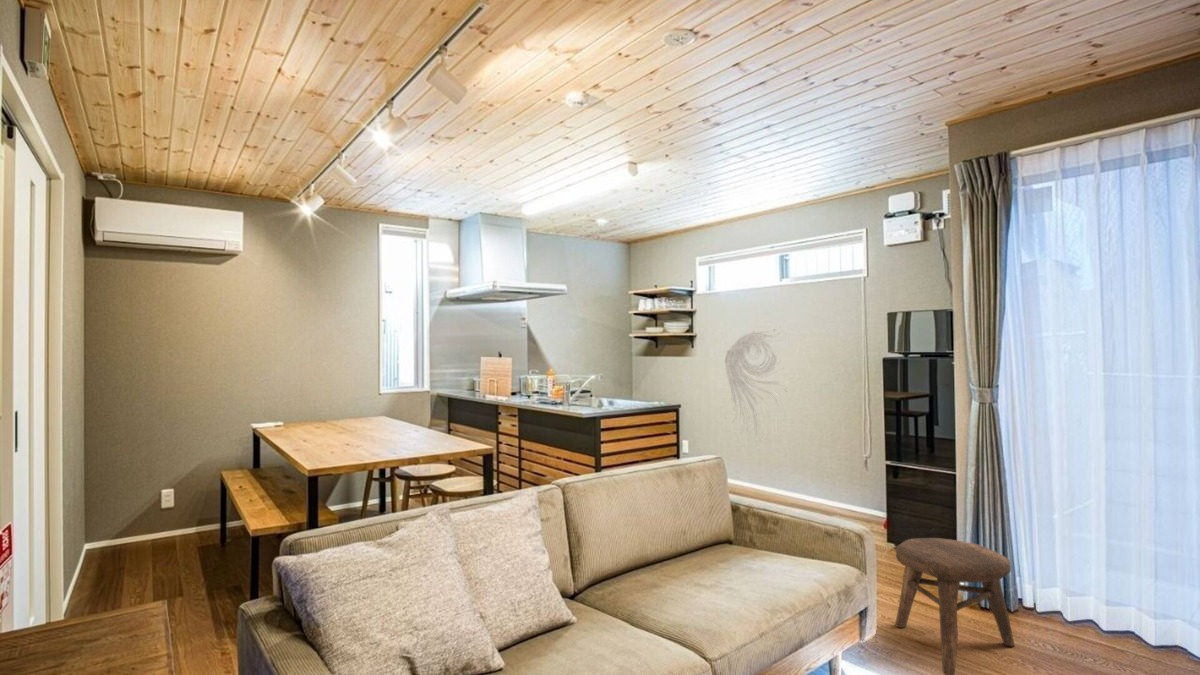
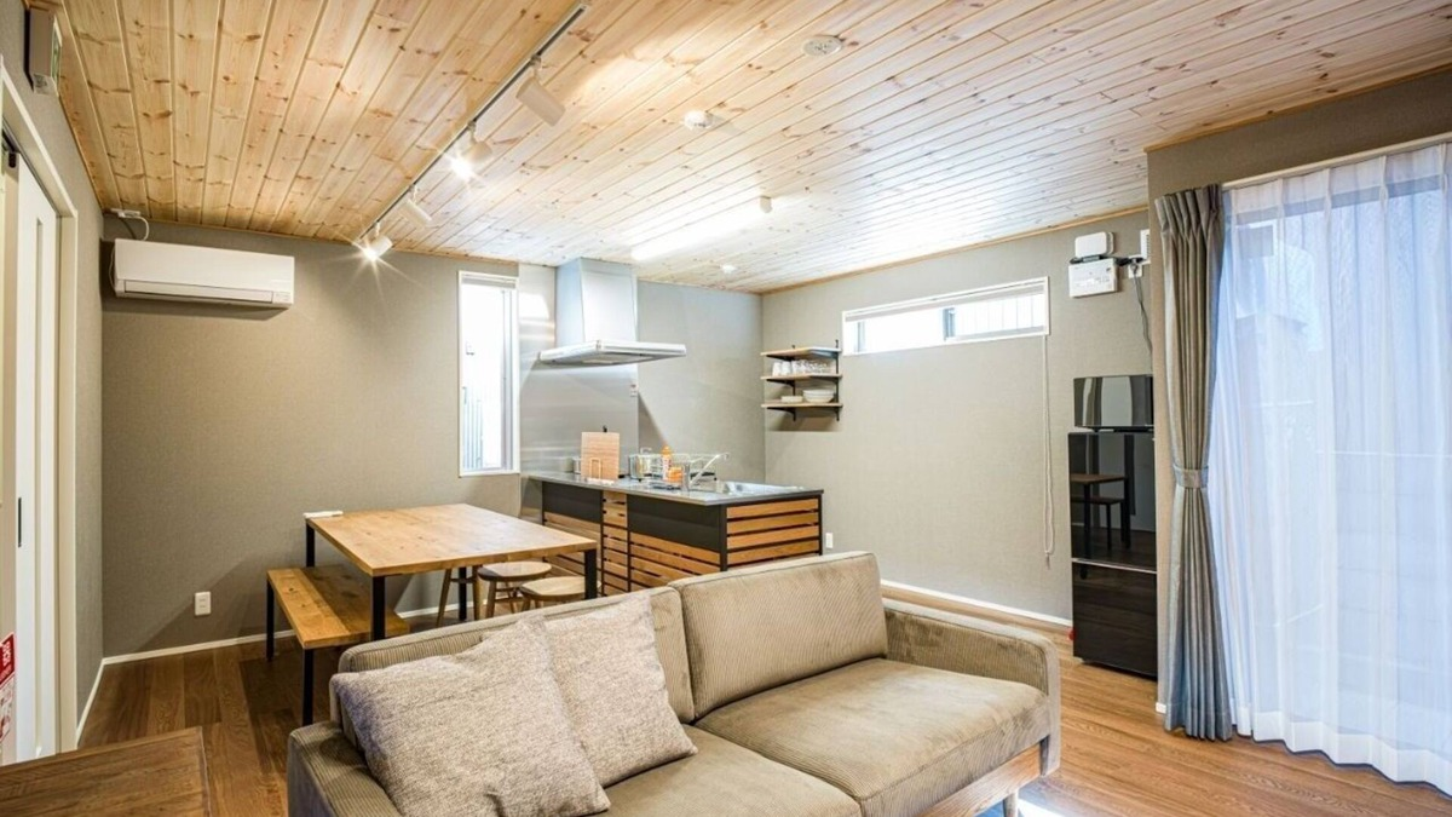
- wall sculpture [724,324,791,447]
- stool [894,537,1016,675]
